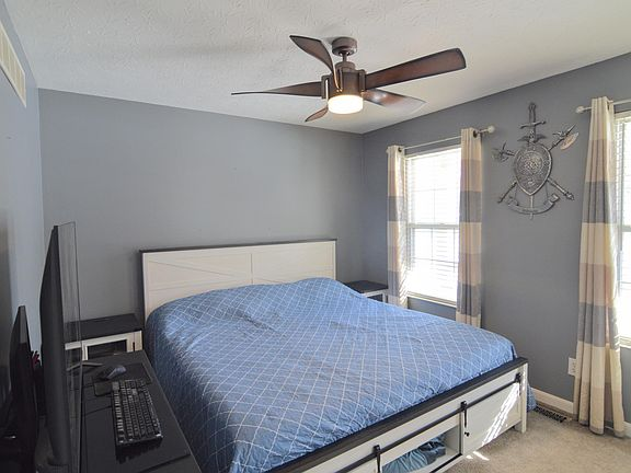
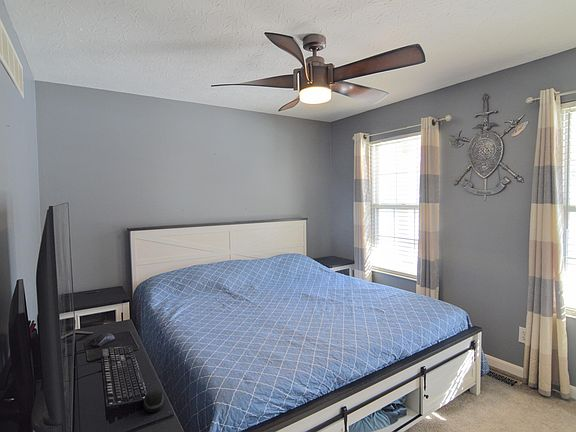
+ computer mouse [143,390,165,413]
